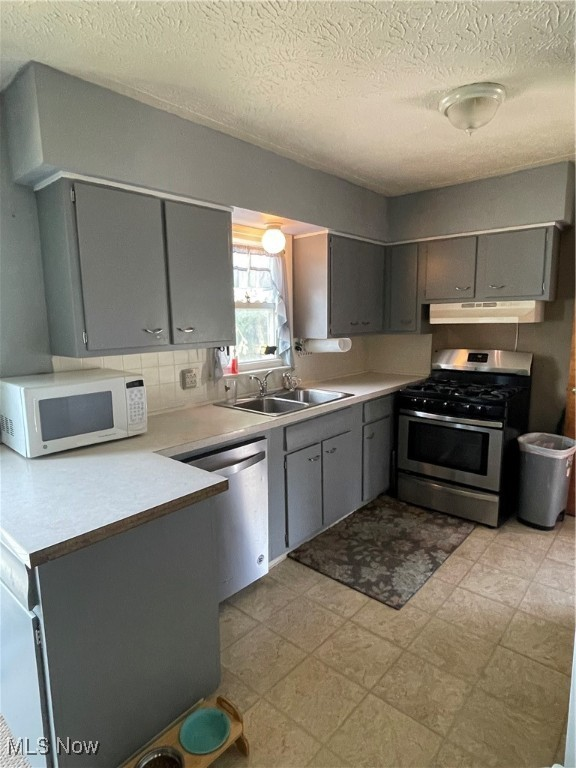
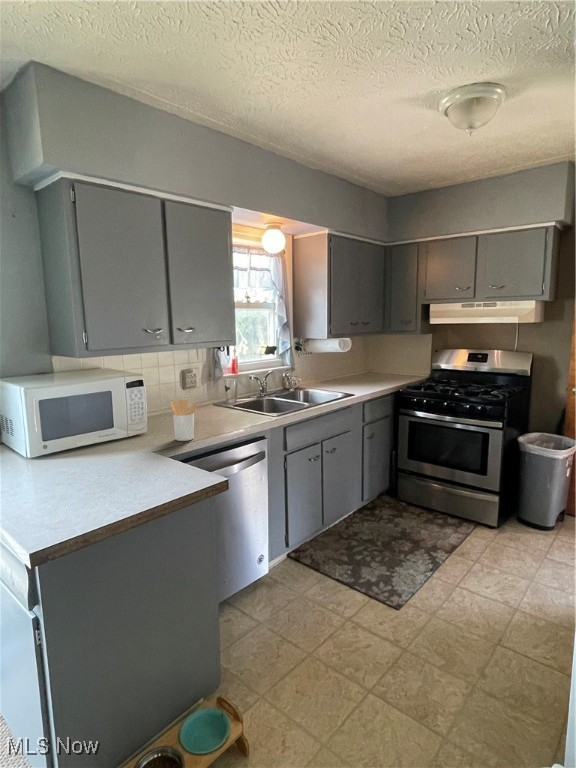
+ utensil holder [170,399,198,442]
